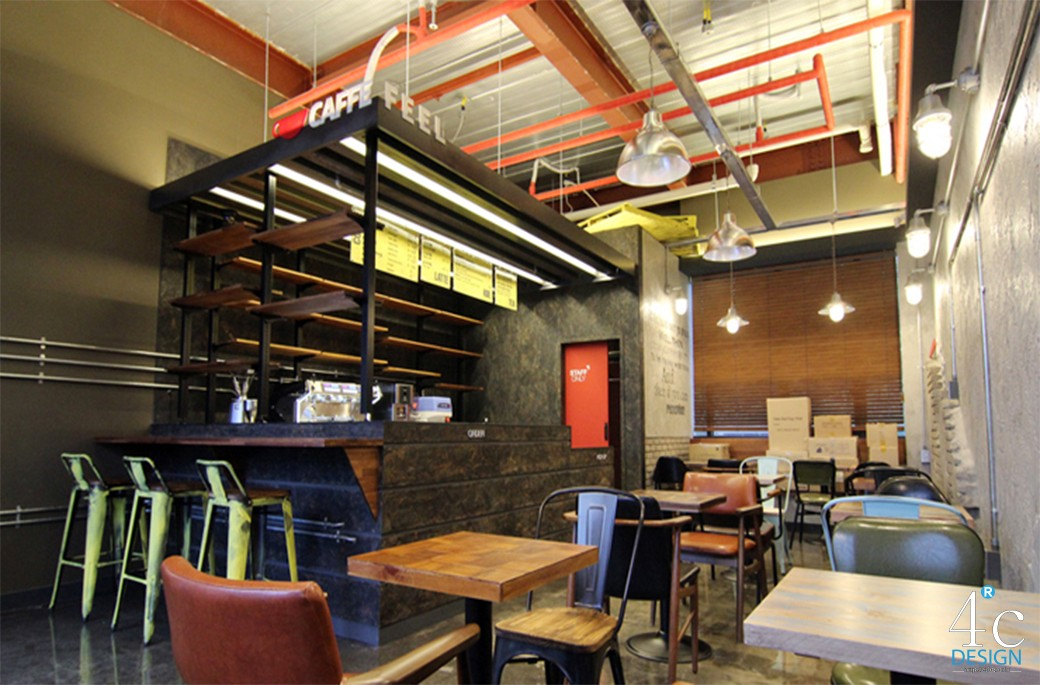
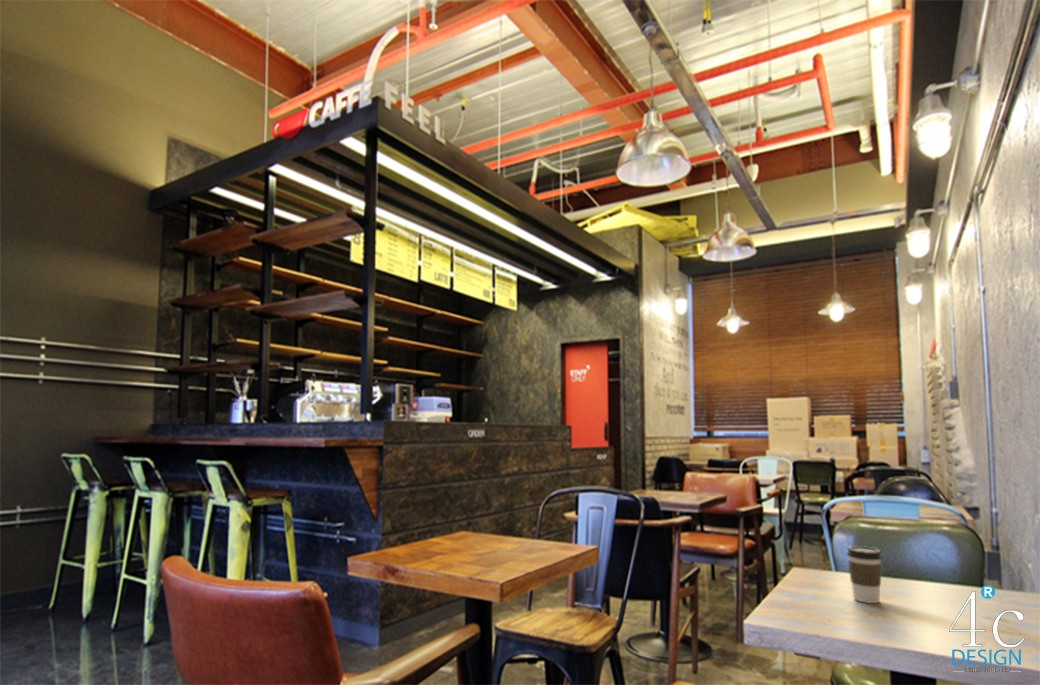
+ coffee cup [846,545,883,604]
